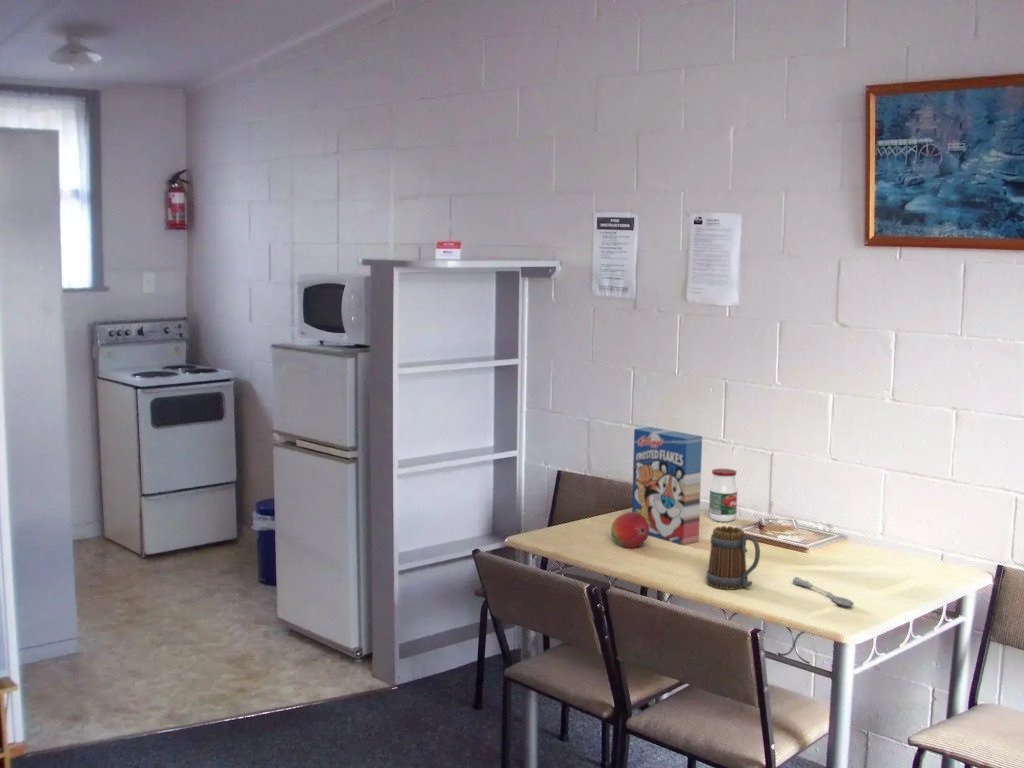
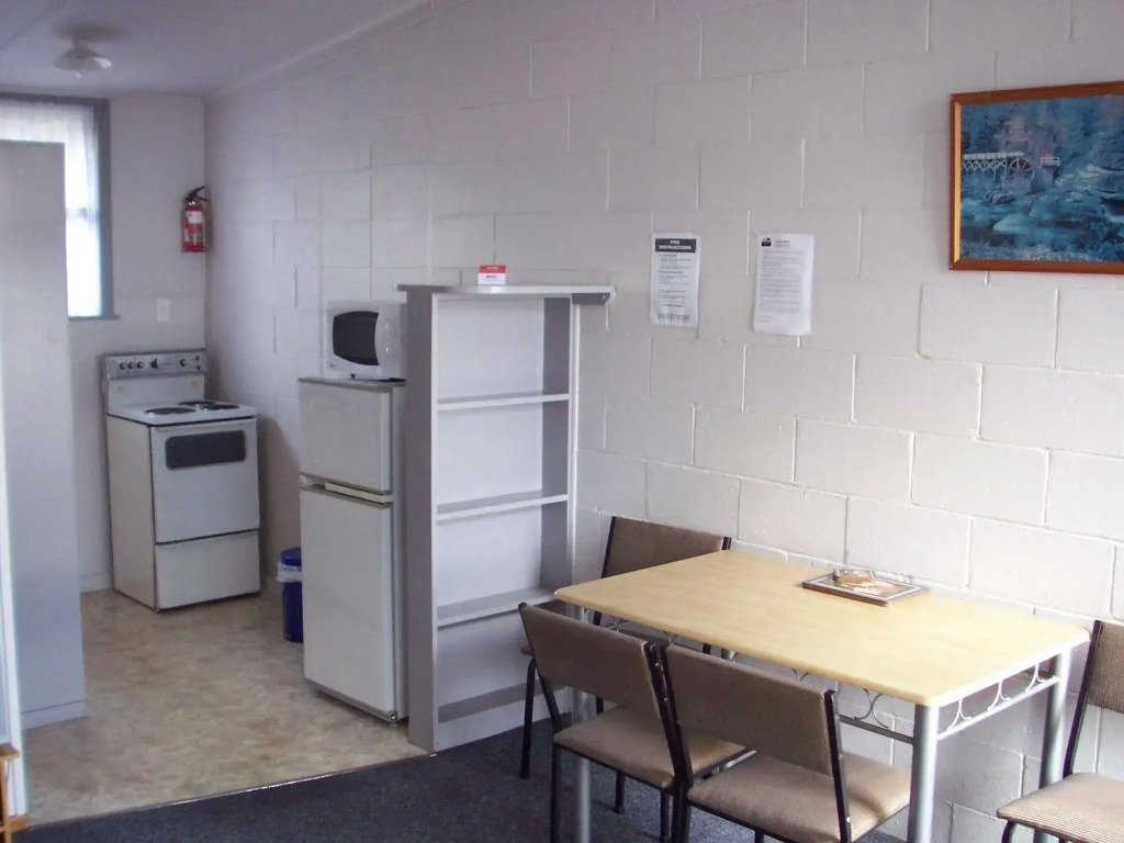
- fruit [610,511,649,549]
- soupspoon [792,576,855,607]
- jar [708,468,739,523]
- mug [705,525,761,591]
- cereal box [631,426,703,547]
